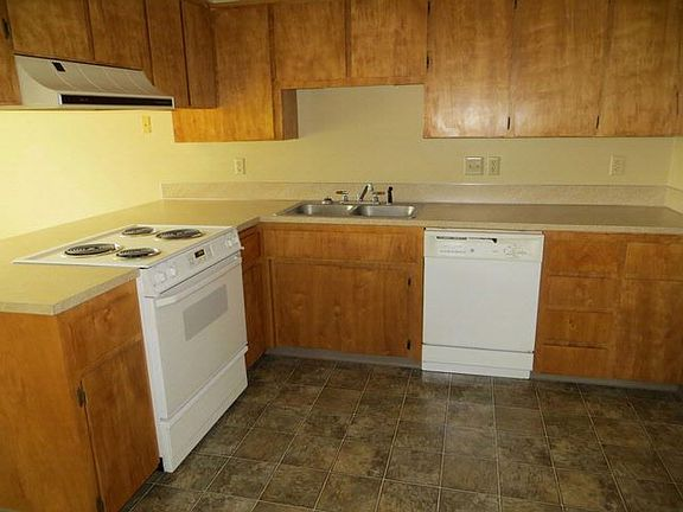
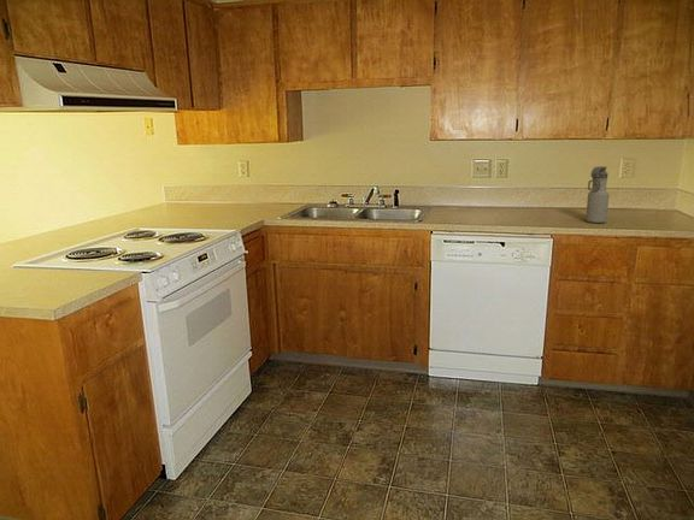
+ water bottle [584,165,610,224]
